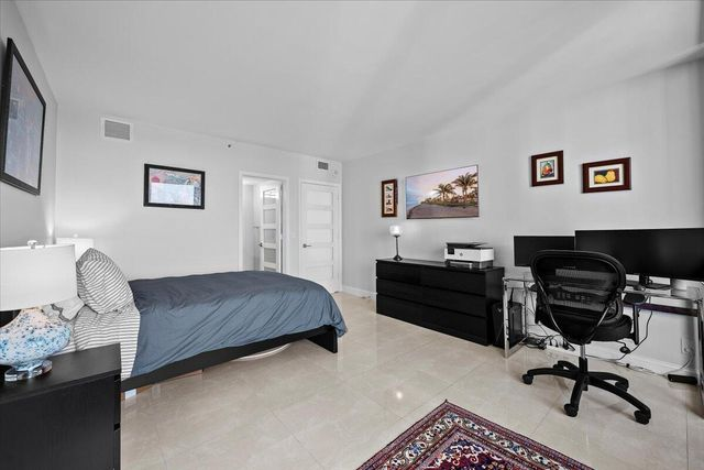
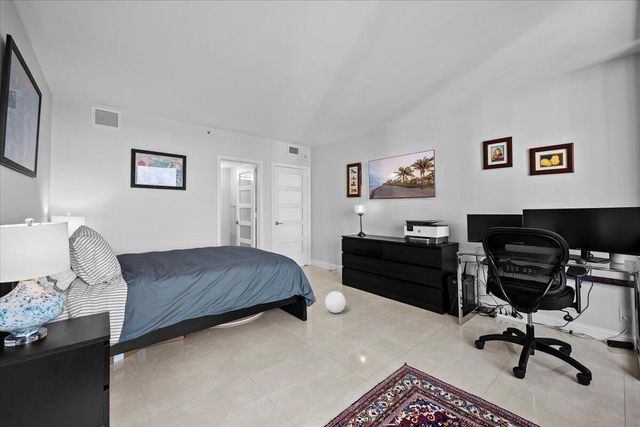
+ ball [324,290,347,314]
